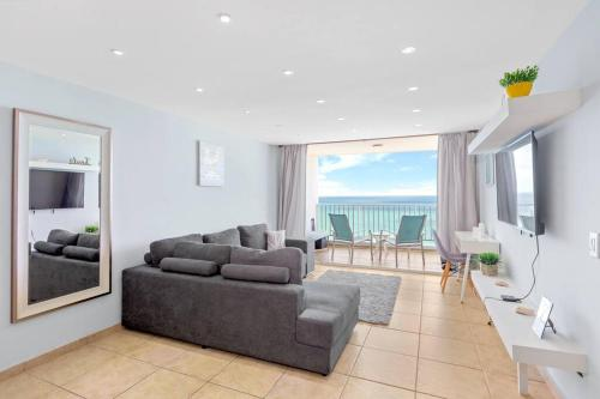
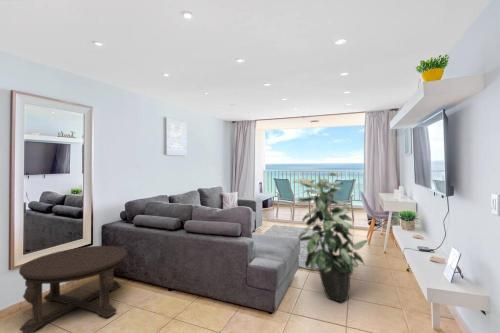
+ indoor plant [292,171,369,302]
+ coffee table [18,245,128,333]
